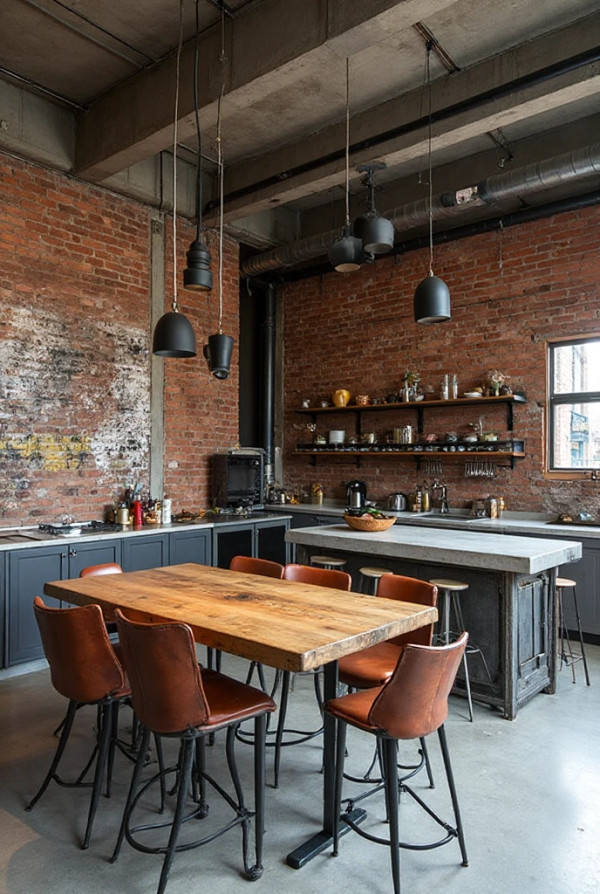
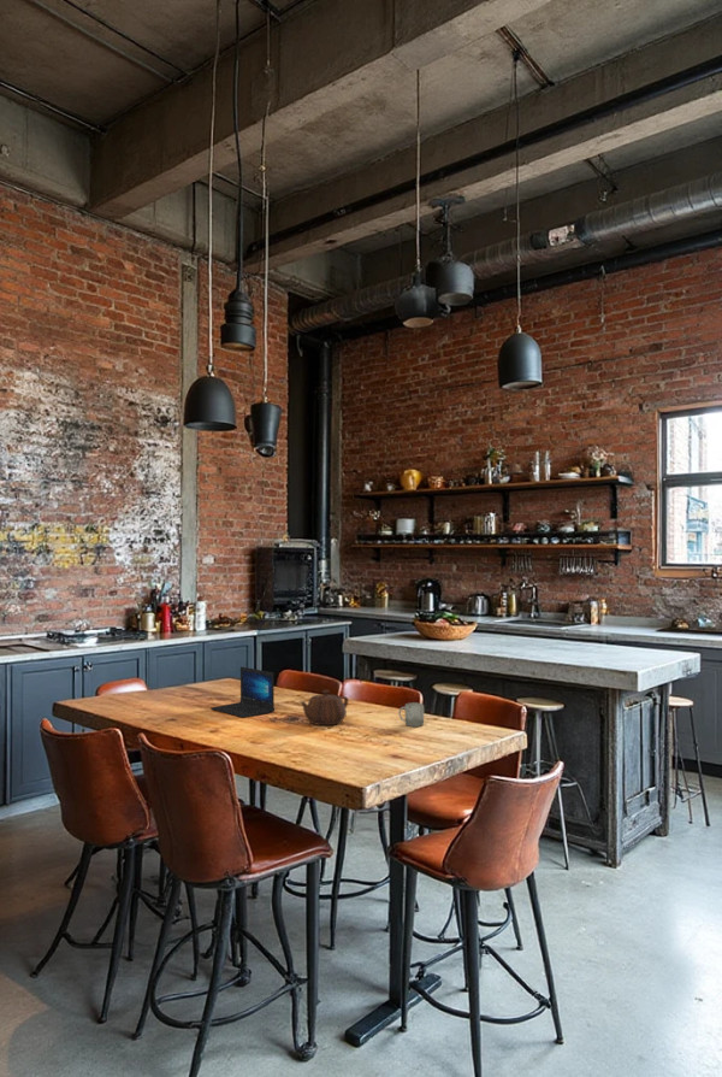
+ teapot [298,689,350,726]
+ laptop [209,666,276,719]
+ cup [397,701,425,728]
